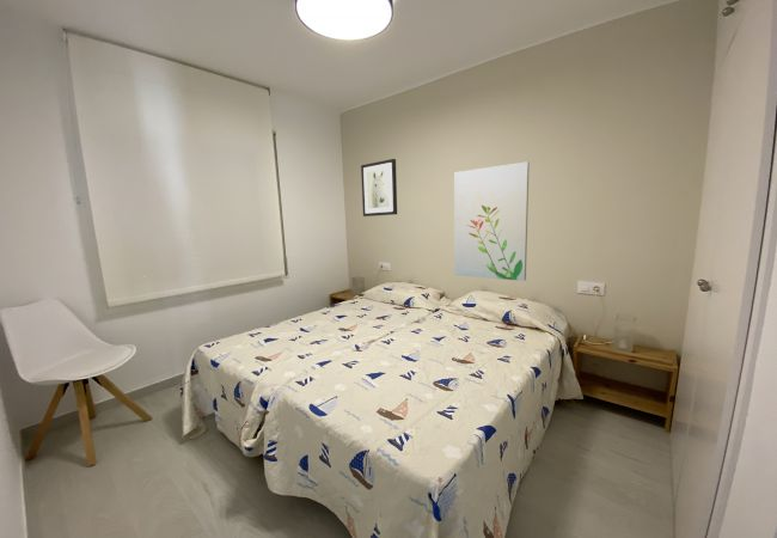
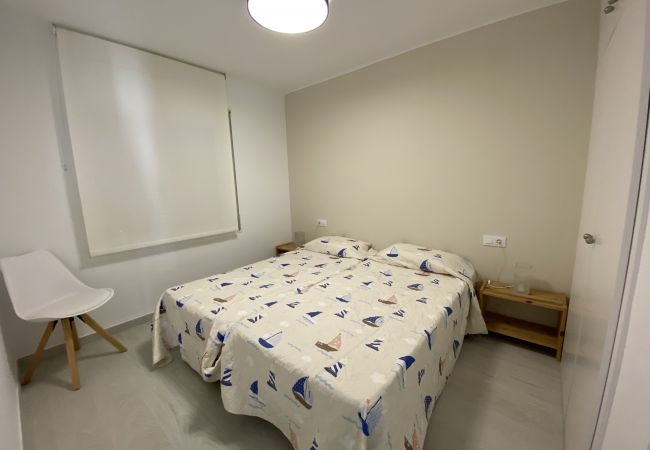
- wall art [360,158,398,218]
- wall art [453,160,531,282]
